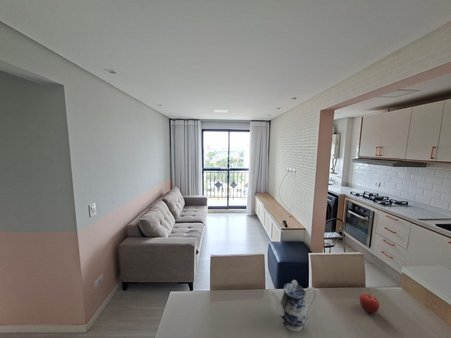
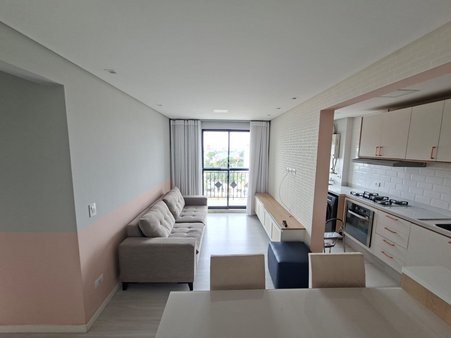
- fruit [359,293,380,315]
- teapot [270,279,317,332]
